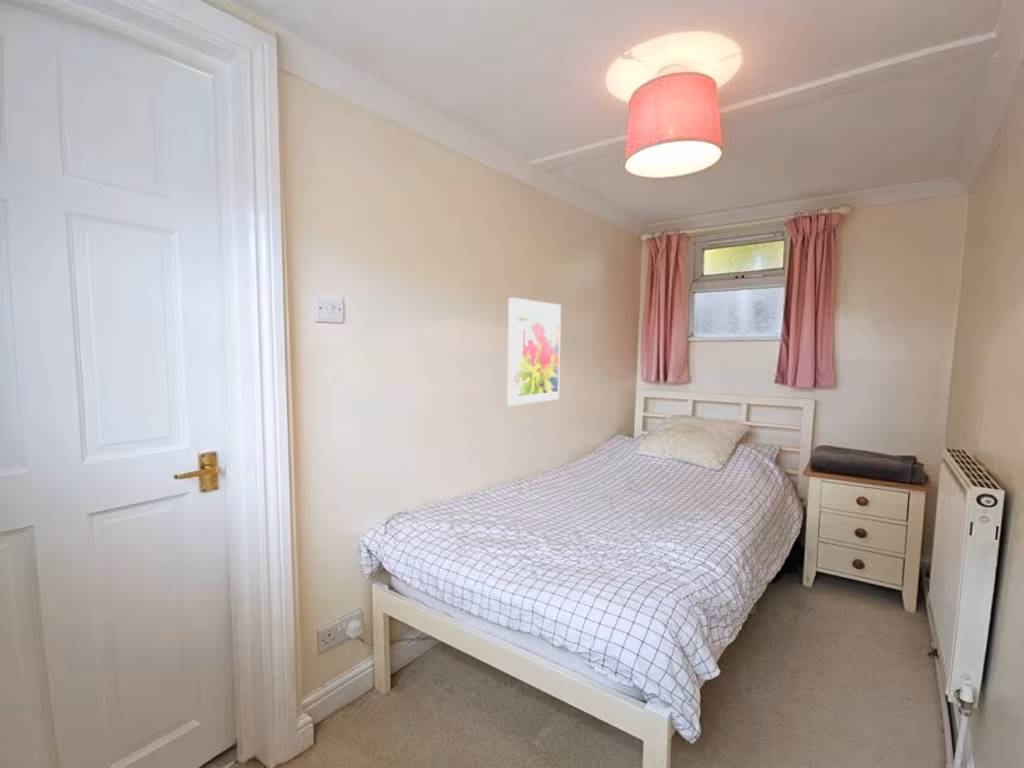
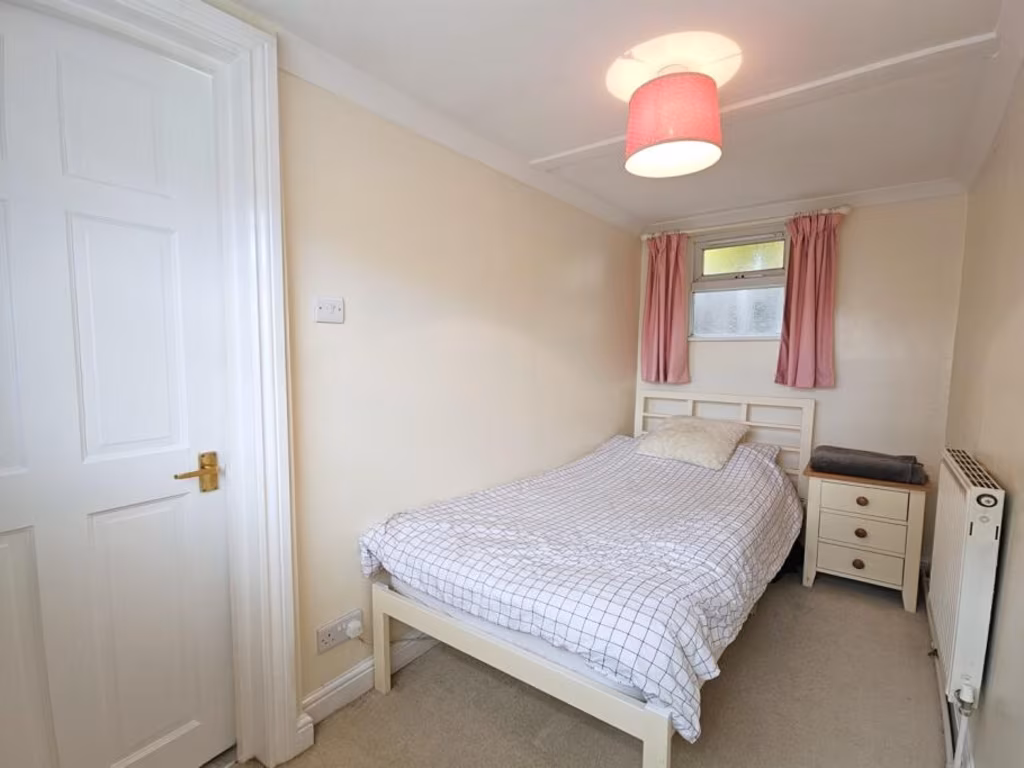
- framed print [506,297,562,407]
